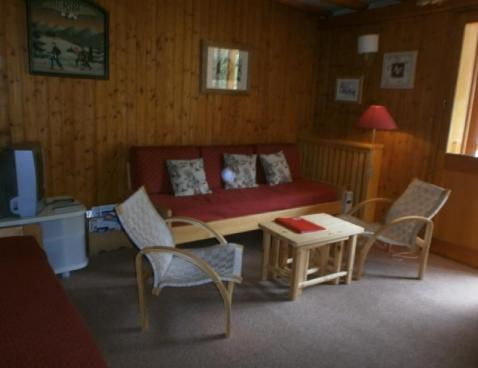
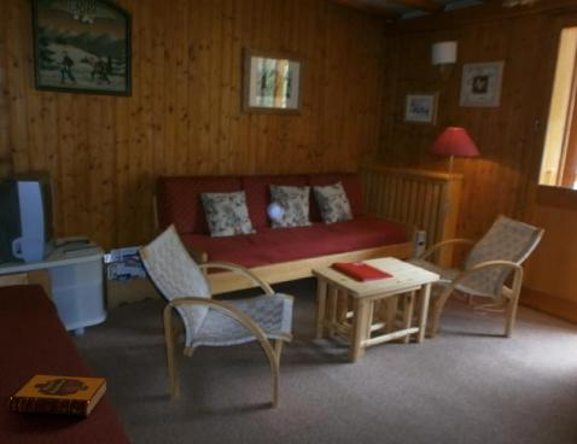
+ hardback book [6,373,109,417]
